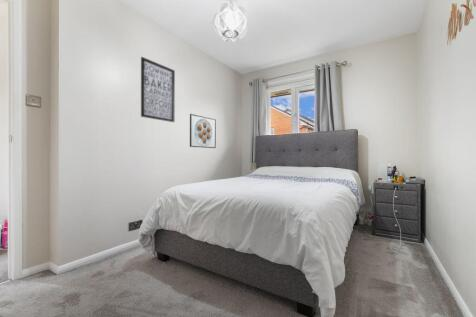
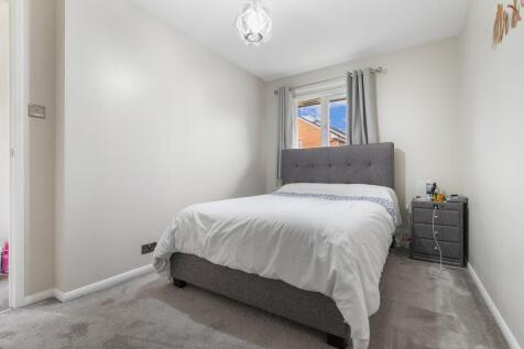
- wall art [140,56,176,123]
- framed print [189,113,217,149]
